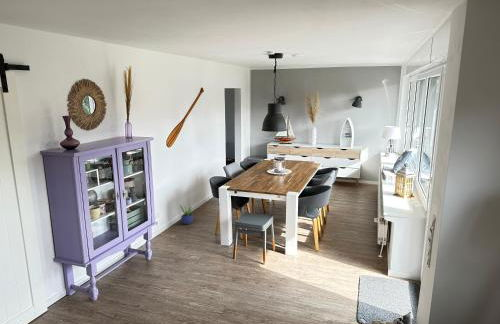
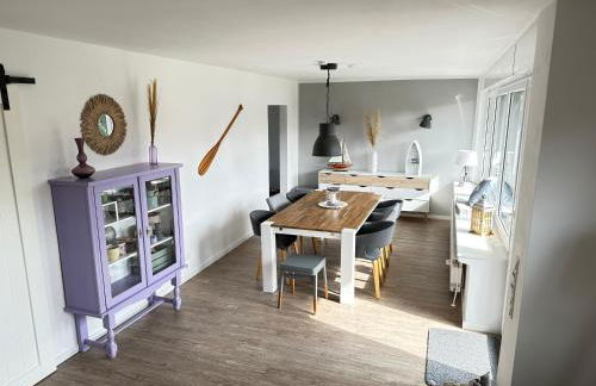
- potted plant [179,204,197,225]
